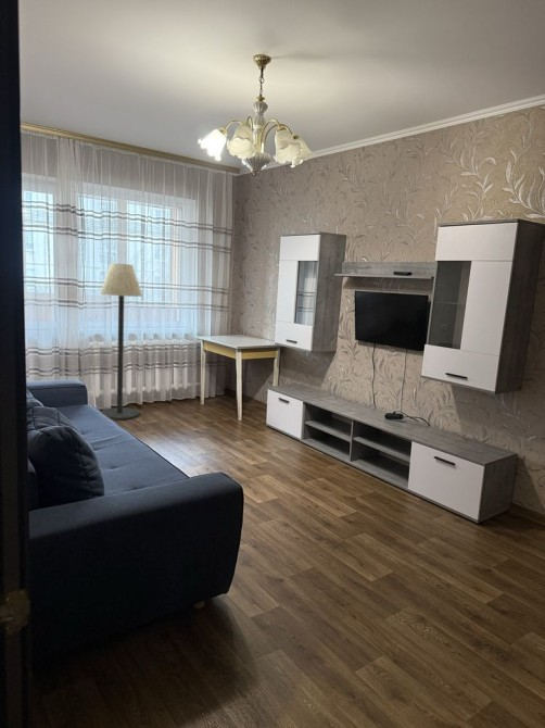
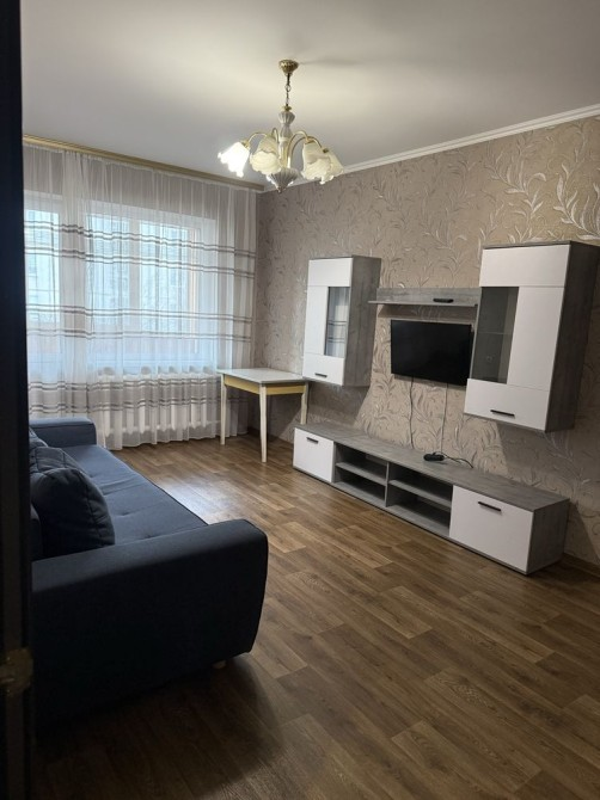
- floor lamp [99,262,143,421]
